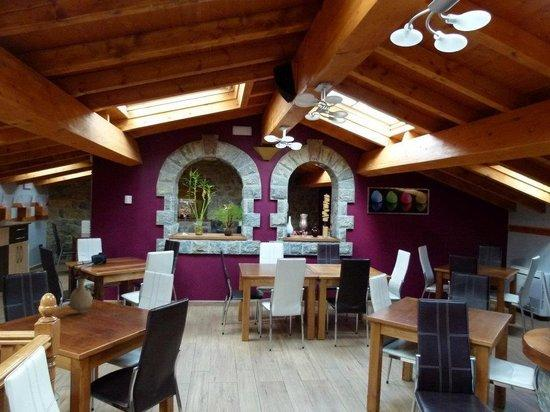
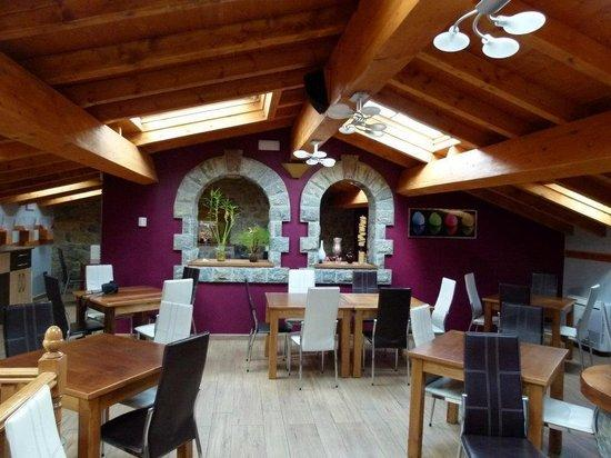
- vase [68,275,93,314]
